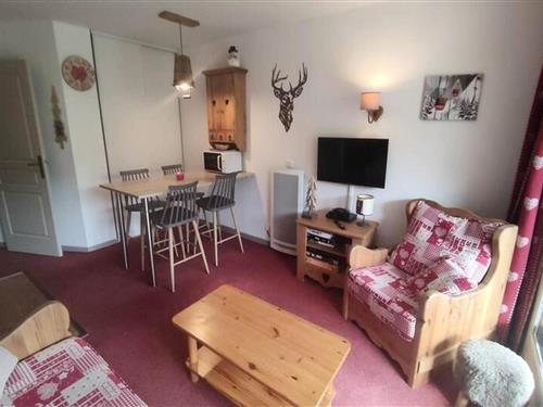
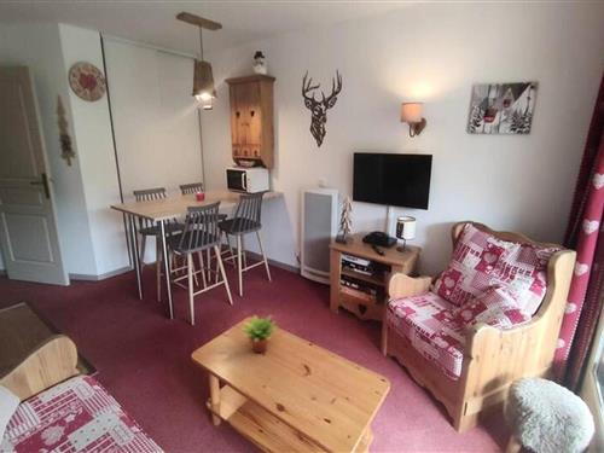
+ succulent plant [238,313,278,354]
